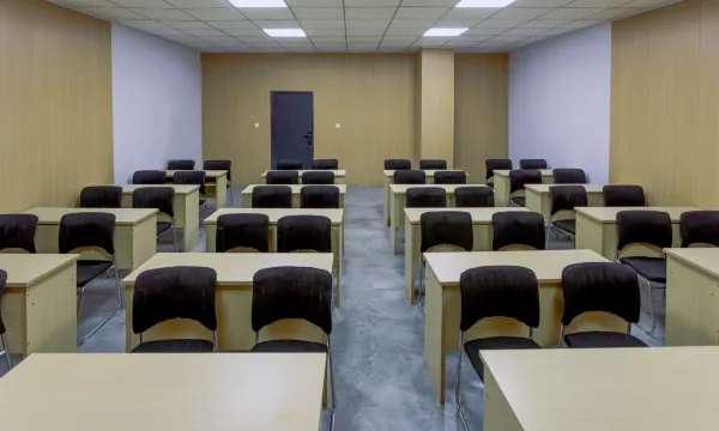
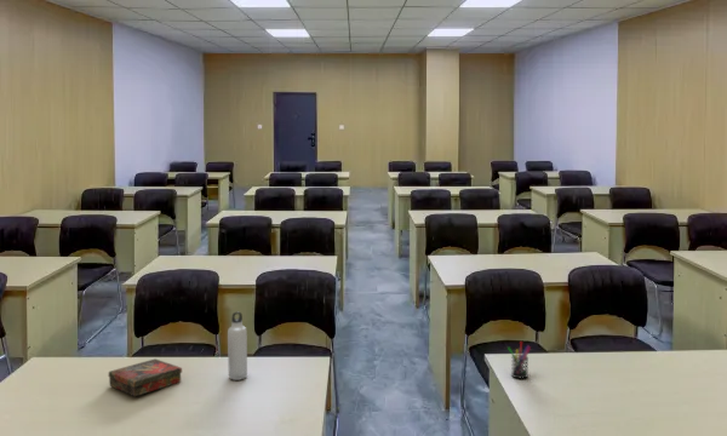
+ water bottle [227,311,248,382]
+ book [108,357,183,397]
+ pen holder [506,340,532,380]
